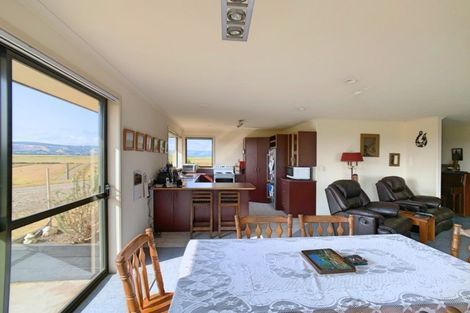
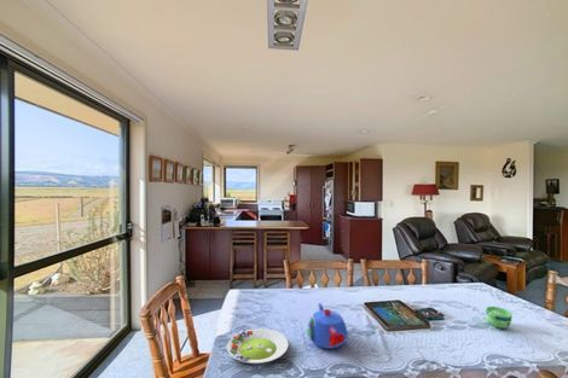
+ salad plate [226,327,289,365]
+ cup [485,306,514,330]
+ teapot [307,302,349,350]
